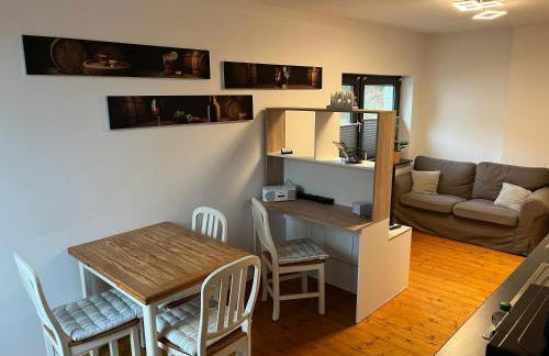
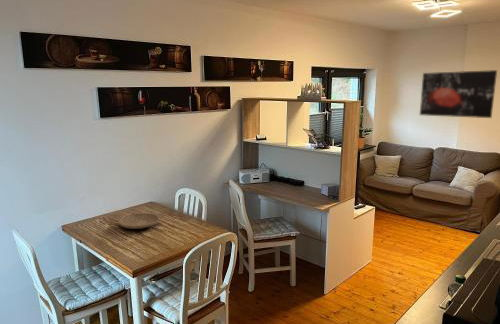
+ plate [117,212,161,230]
+ wall art [419,69,498,119]
